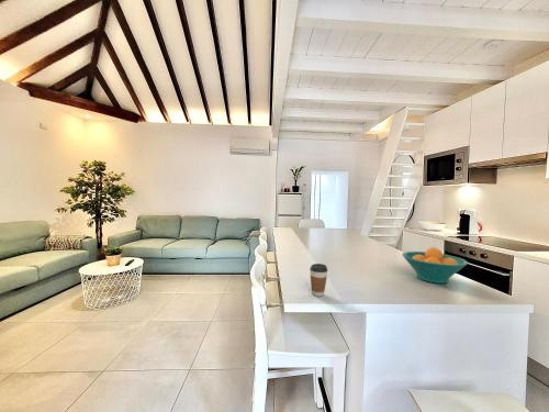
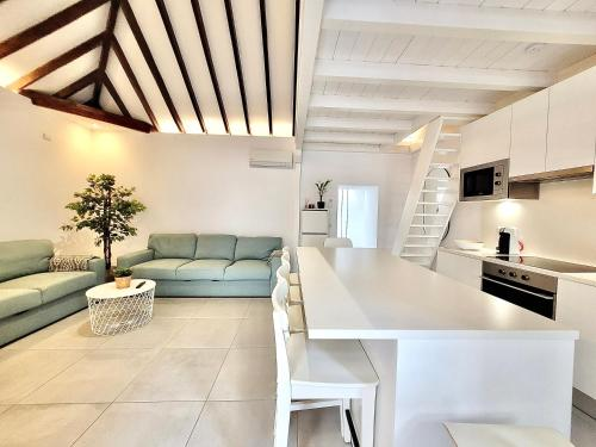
- fruit bowl [401,246,469,285]
- coffee cup [309,263,328,298]
